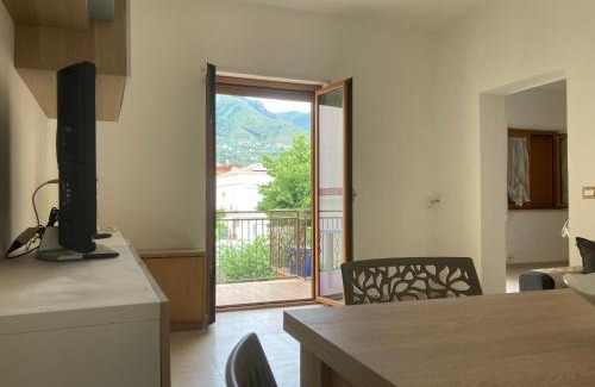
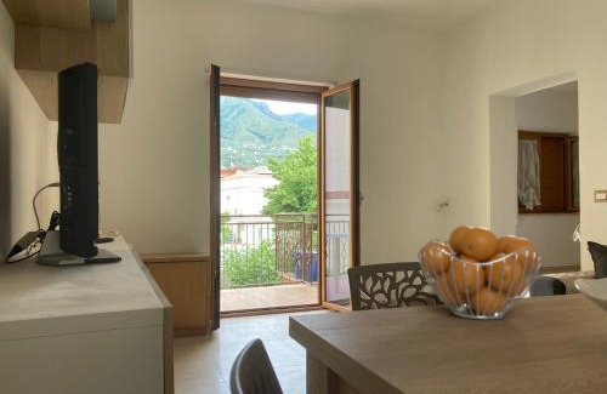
+ fruit basket [416,224,543,320]
